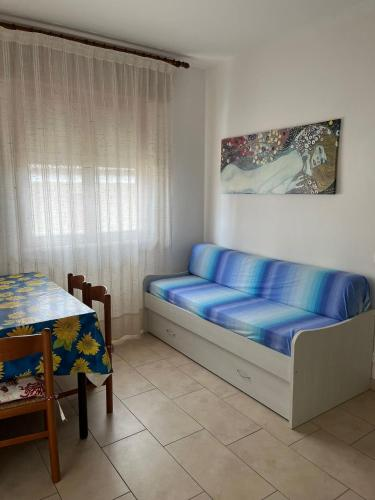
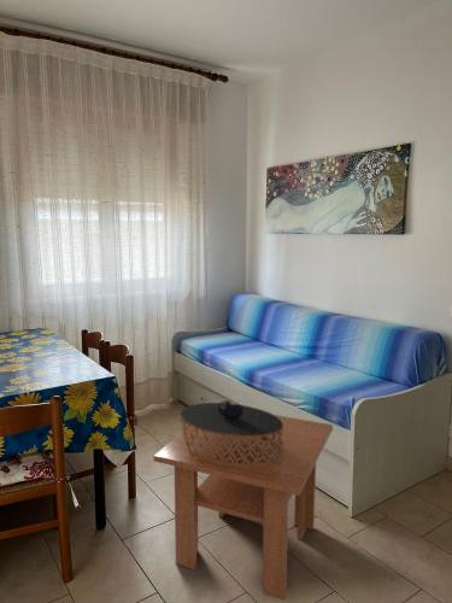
+ coffee table [153,414,334,602]
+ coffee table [180,399,283,467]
